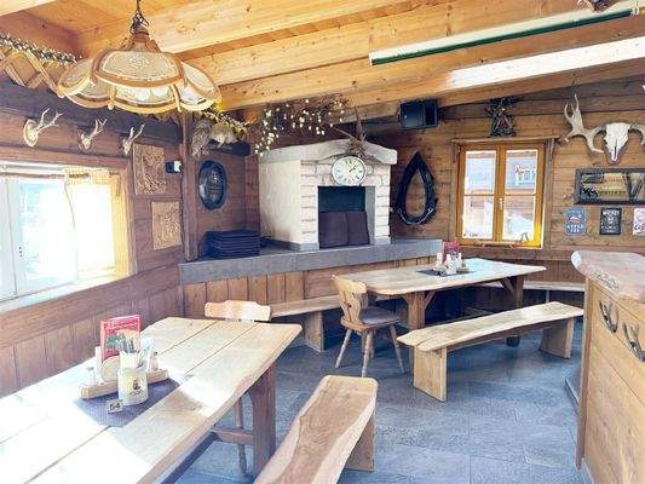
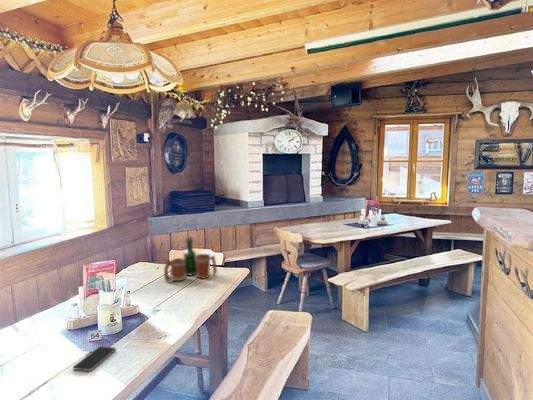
+ smartphone [72,345,117,372]
+ tavern set [163,235,218,282]
